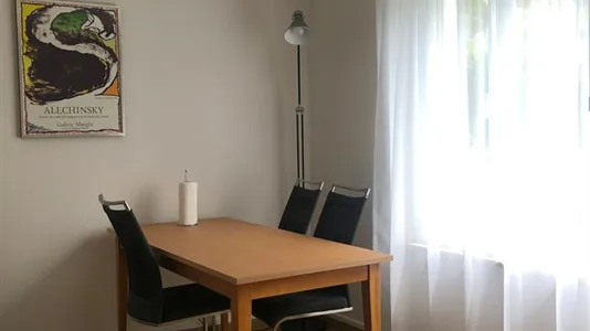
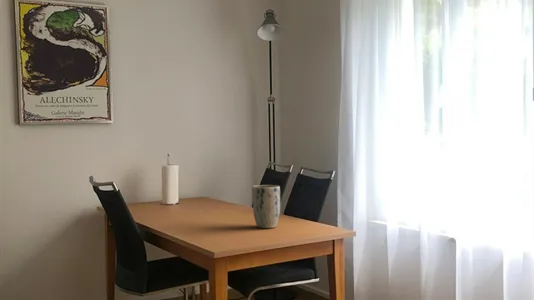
+ plant pot [251,184,281,229]
